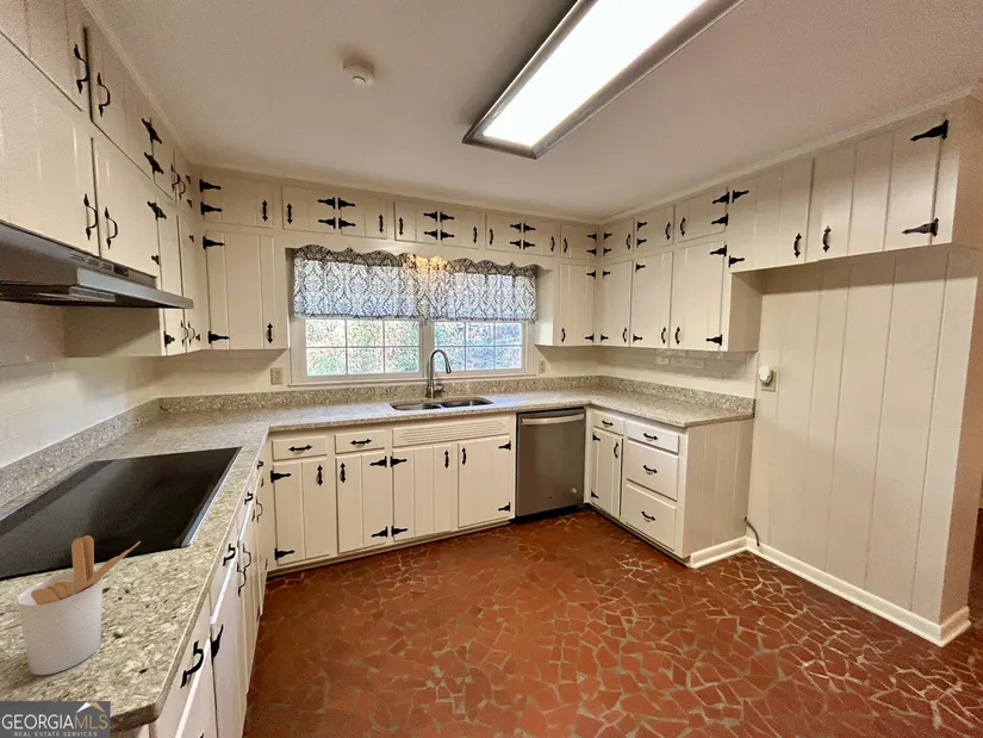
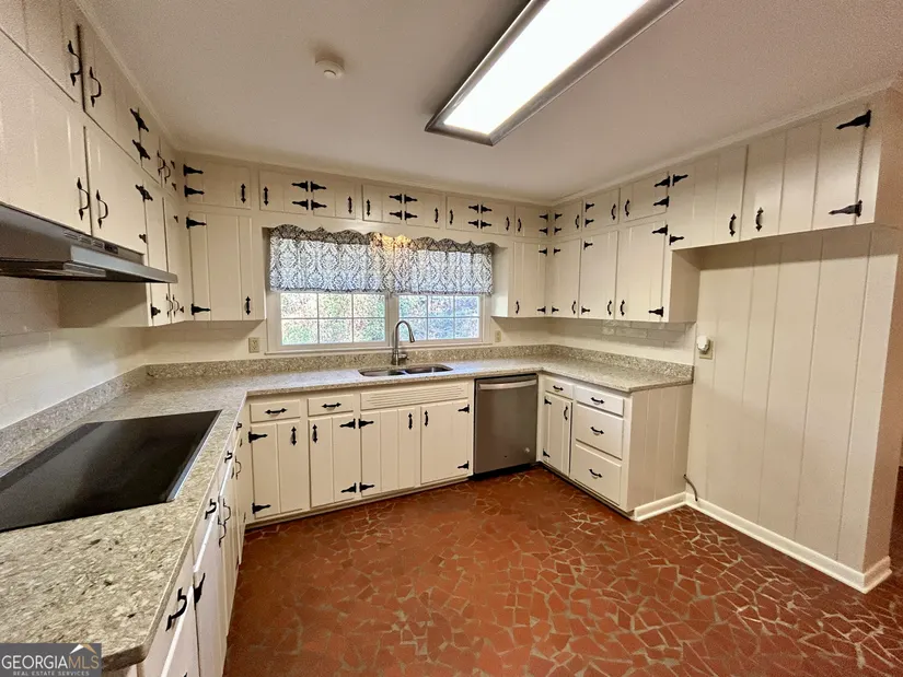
- utensil holder [17,534,142,676]
